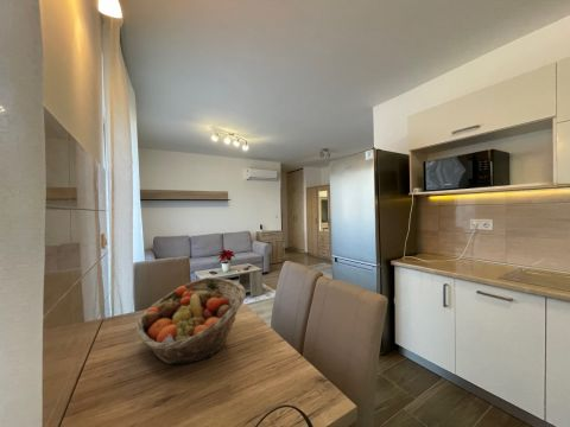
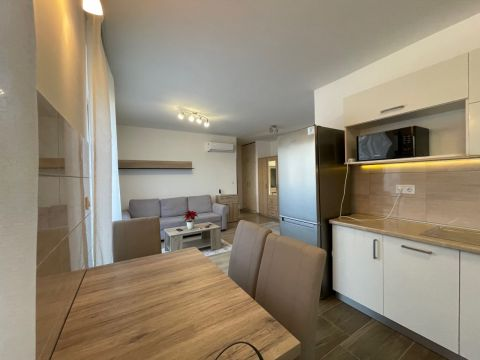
- fruit basket [135,276,247,365]
